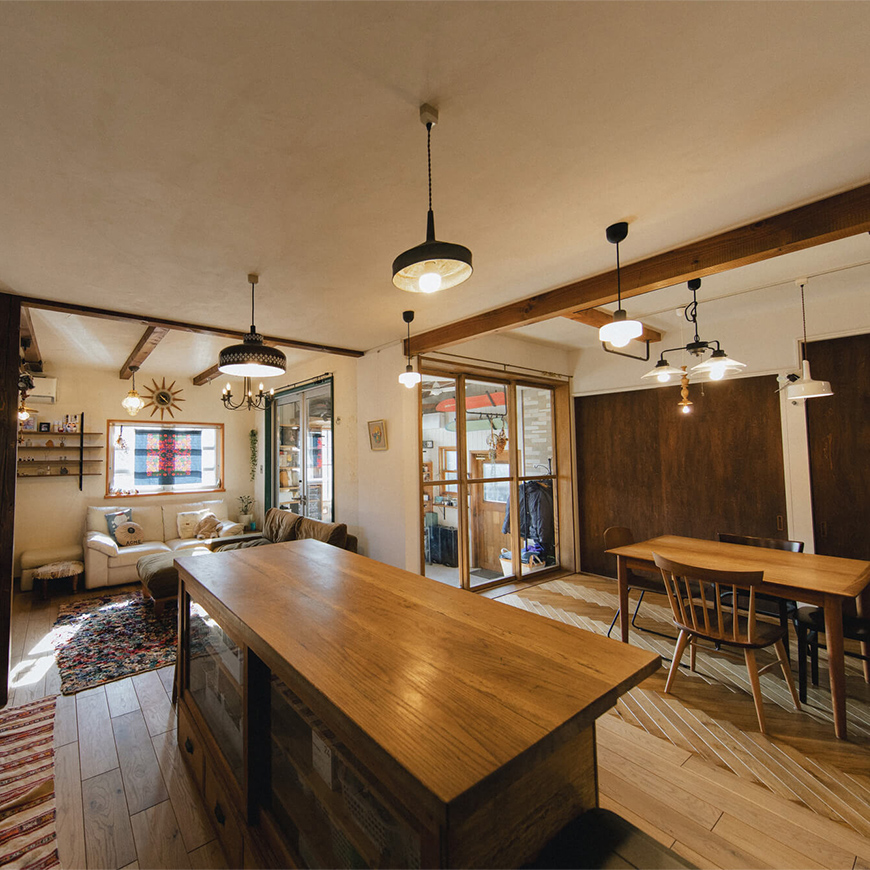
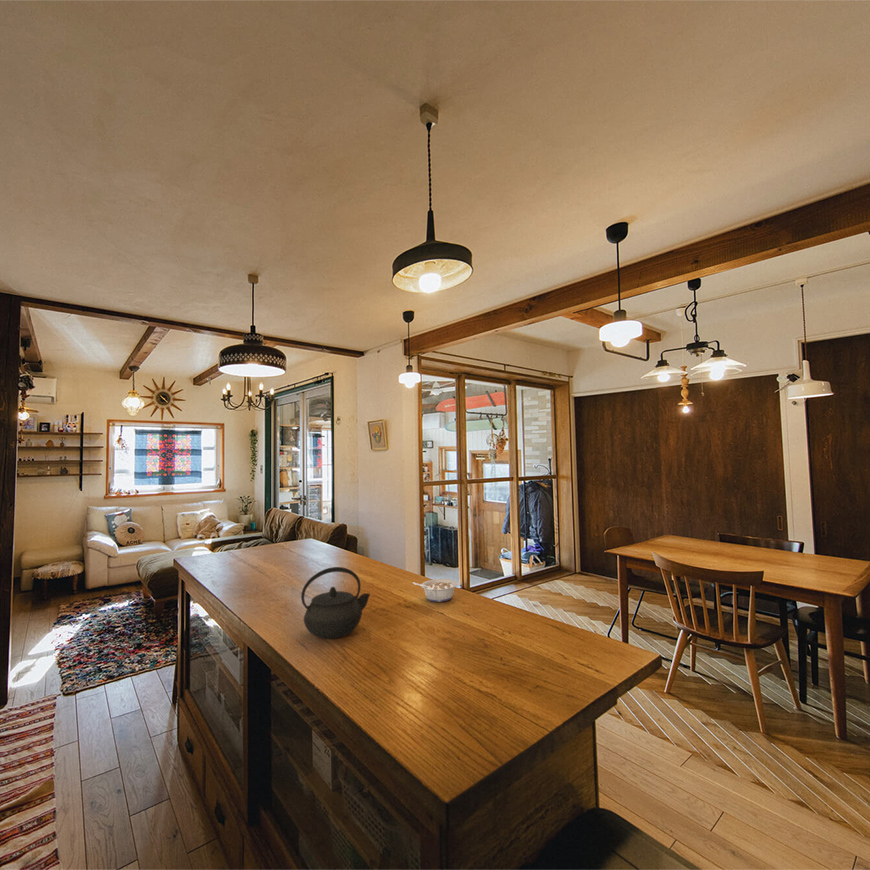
+ kettle [300,566,371,640]
+ legume [412,578,459,603]
